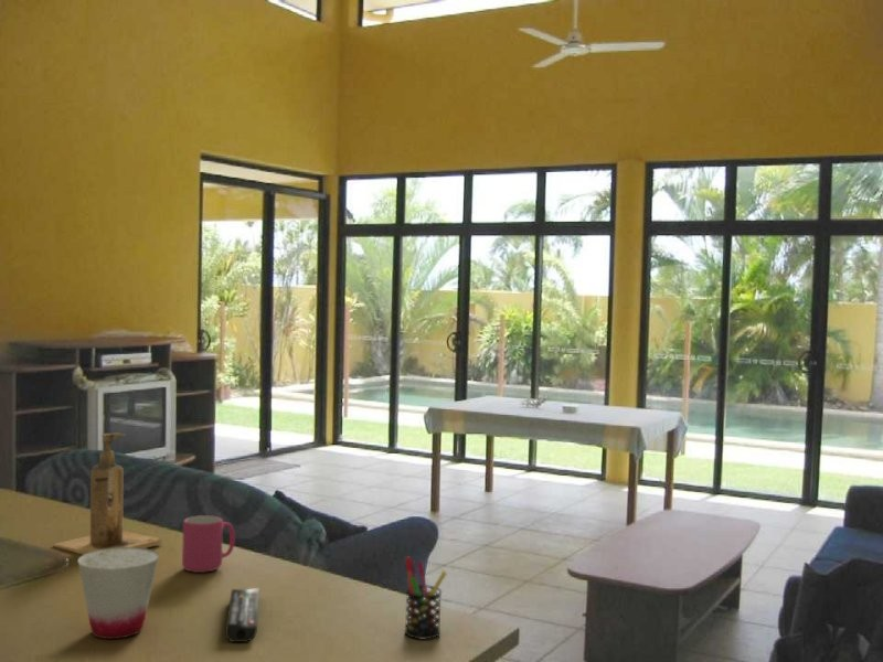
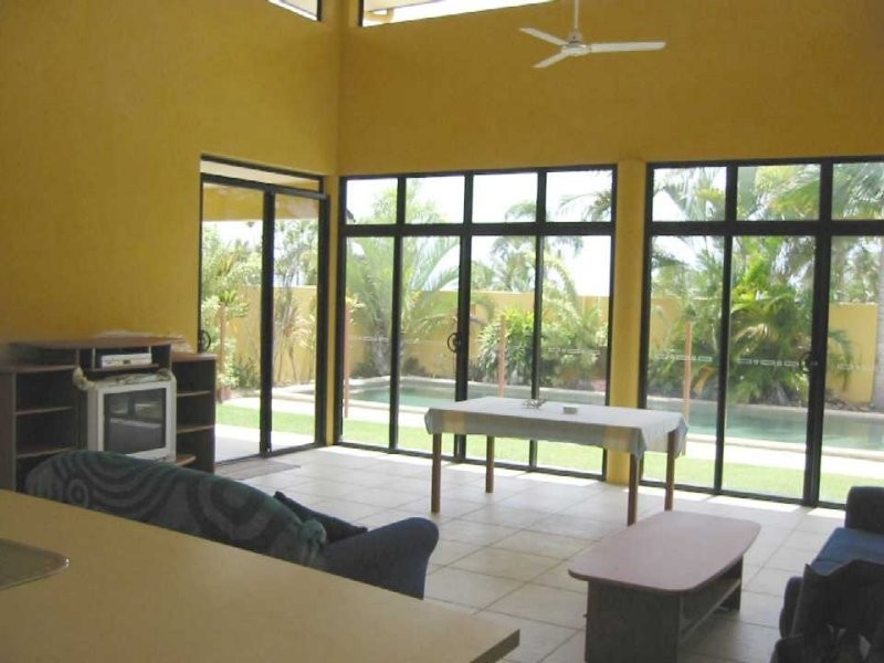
- remote control [224,588,260,643]
- pen holder [404,556,448,640]
- cup [77,547,160,640]
- soap dispenser [53,431,164,556]
- mug [181,514,236,574]
